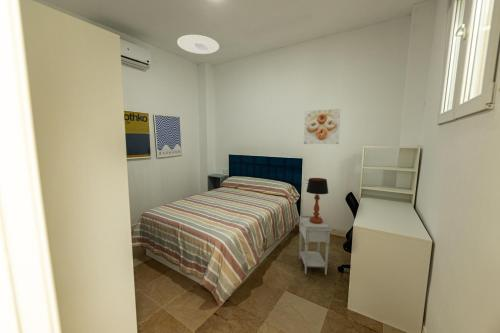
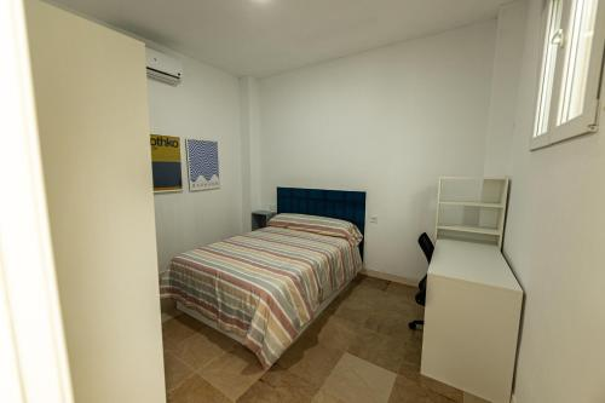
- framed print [303,108,341,145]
- ceiling light [176,34,220,55]
- table lamp [305,177,329,224]
- nightstand [298,215,333,276]
